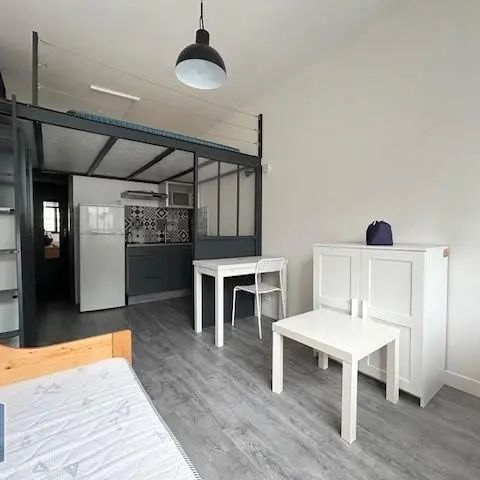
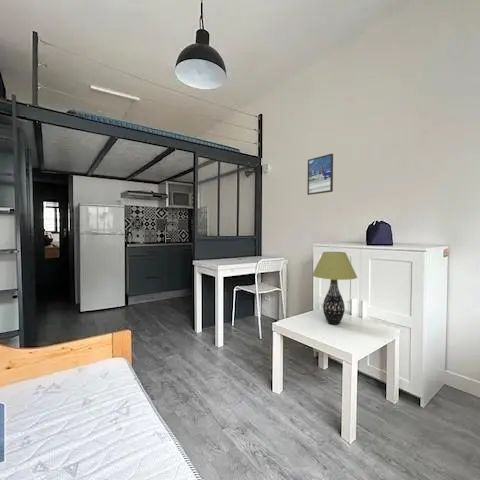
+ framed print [306,153,334,196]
+ table lamp [311,251,358,326]
